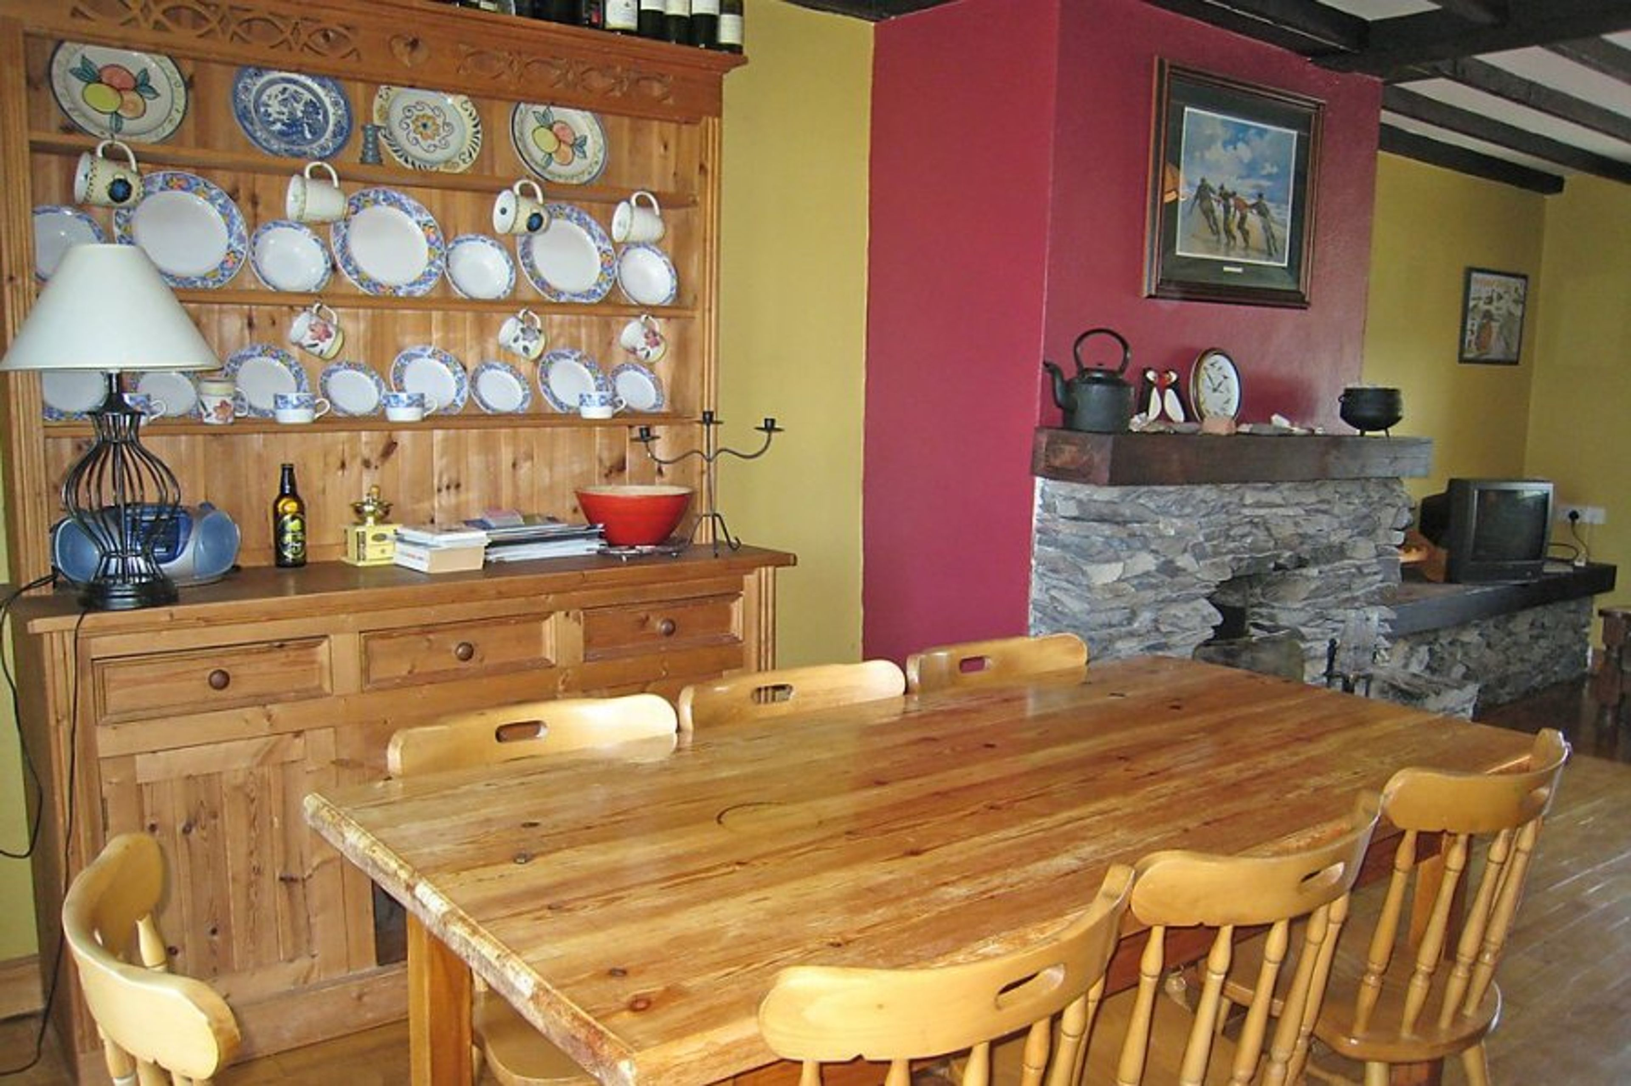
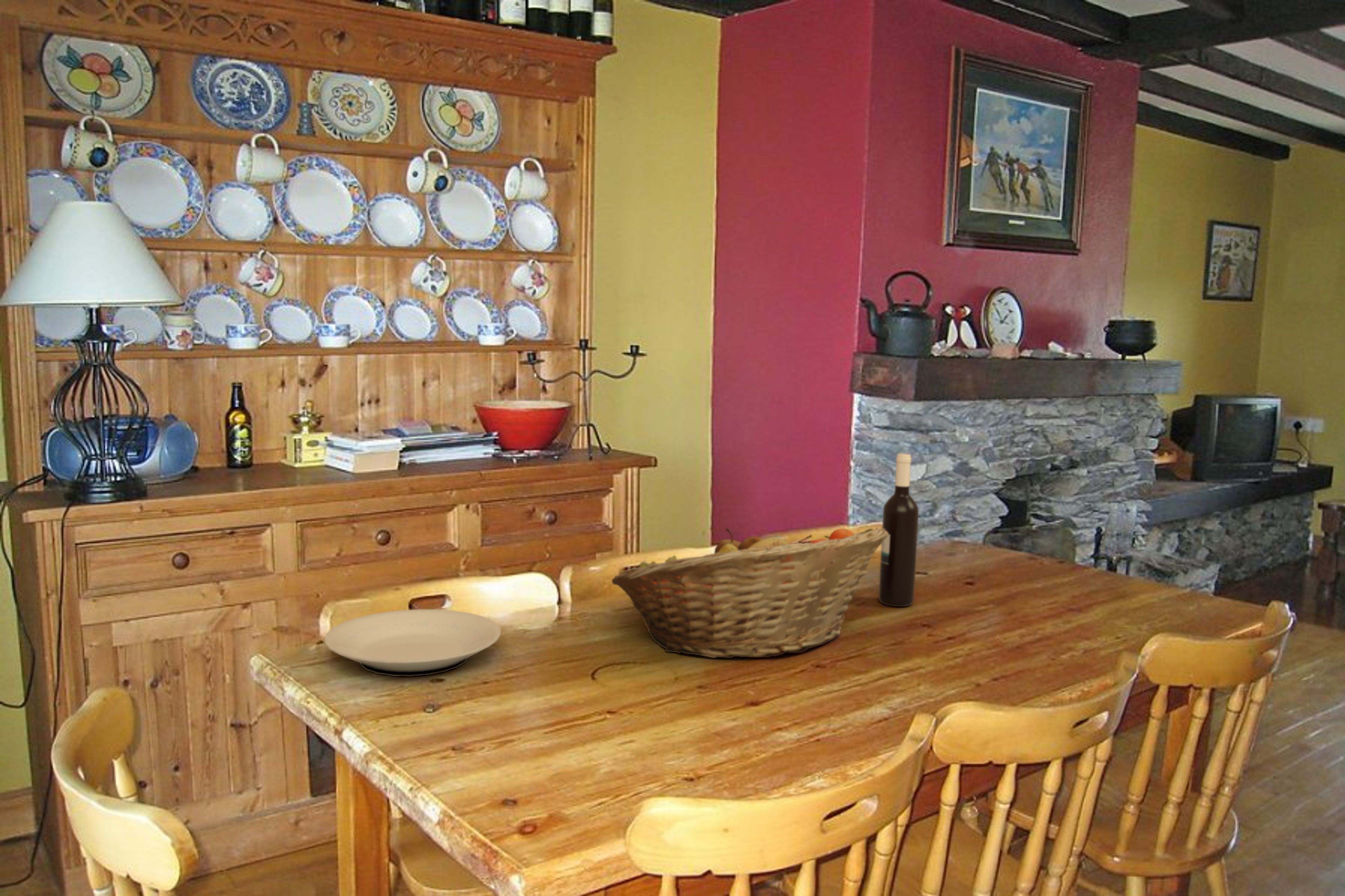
+ wine bottle [878,453,919,607]
+ fruit basket [611,527,888,659]
+ plate [324,609,501,677]
